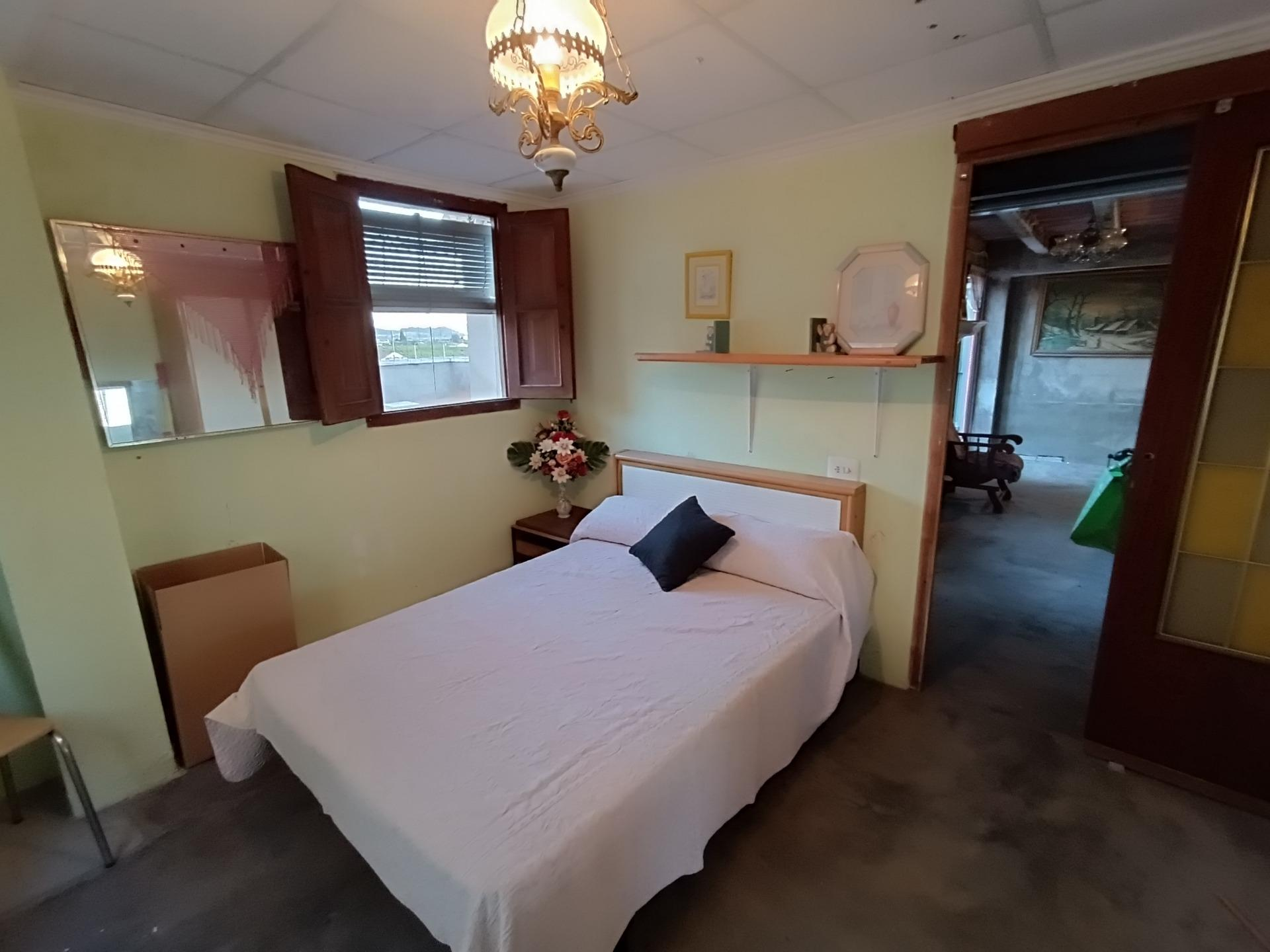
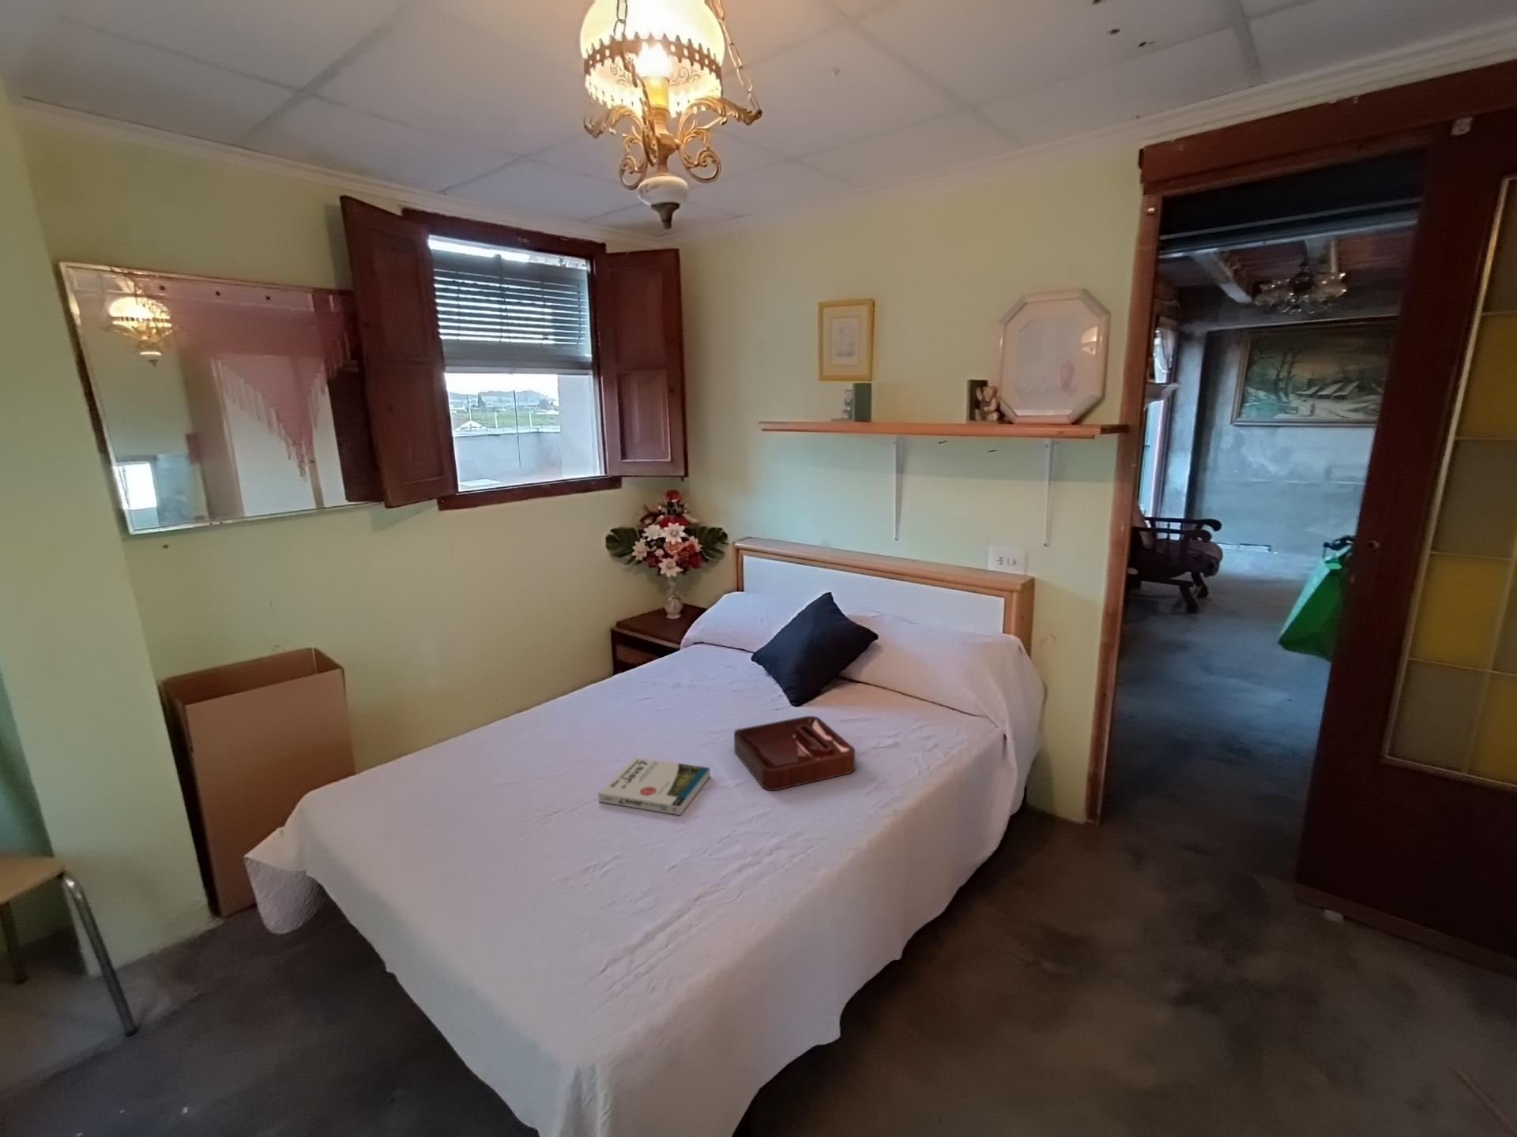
+ decorative tray [733,715,855,791]
+ book [597,756,711,816]
